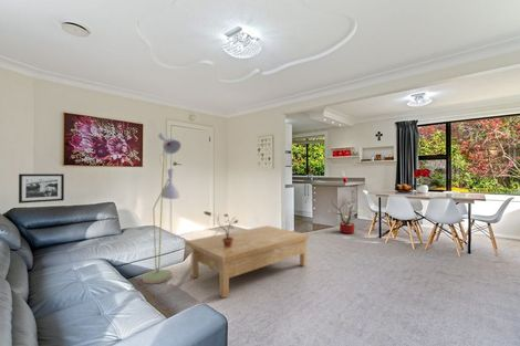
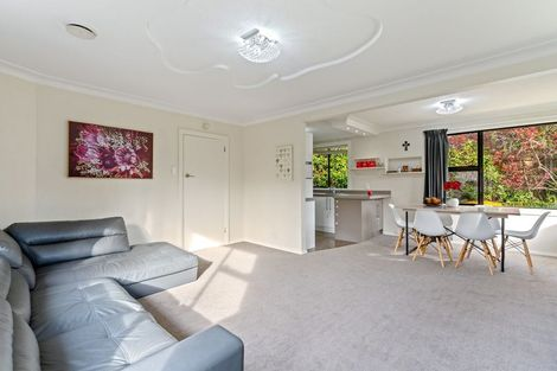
- decorative plant [326,198,364,234]
- coffee table [185,224,311,298]
- floor lamp [141,132,183,285]
- potted plant [202,210,239,247]
- picture frame [18,172,65,205]
